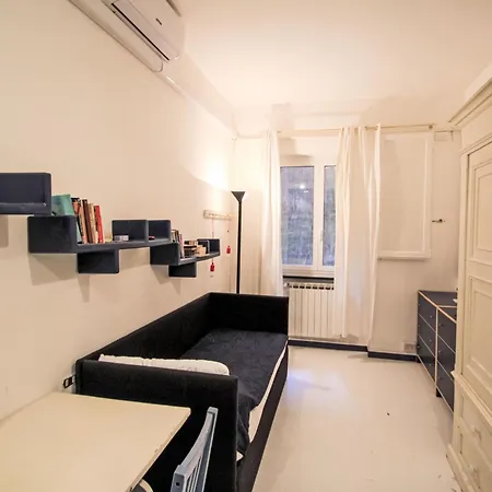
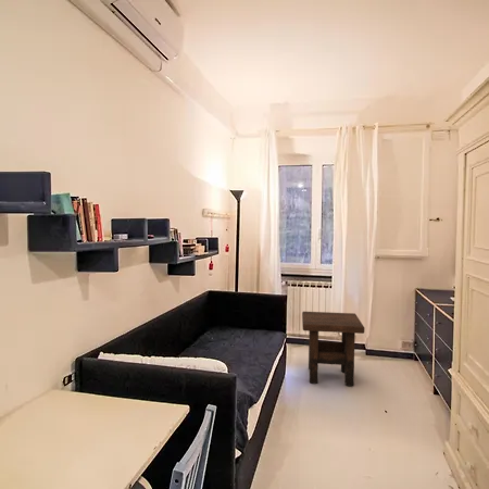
+ side table [301,311,366,387]
